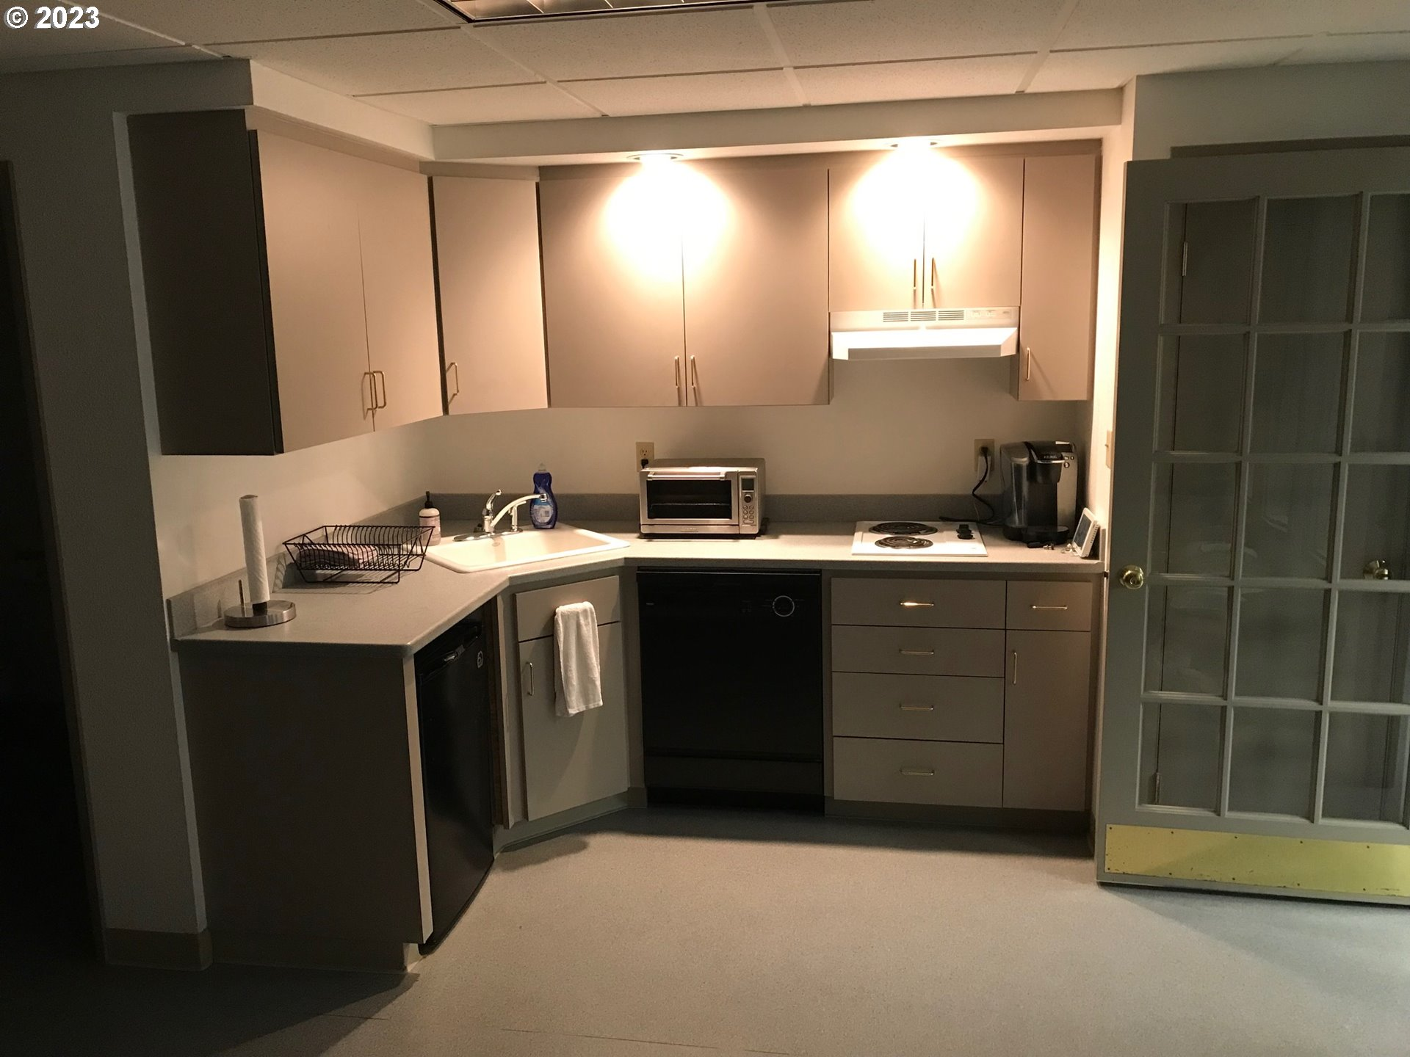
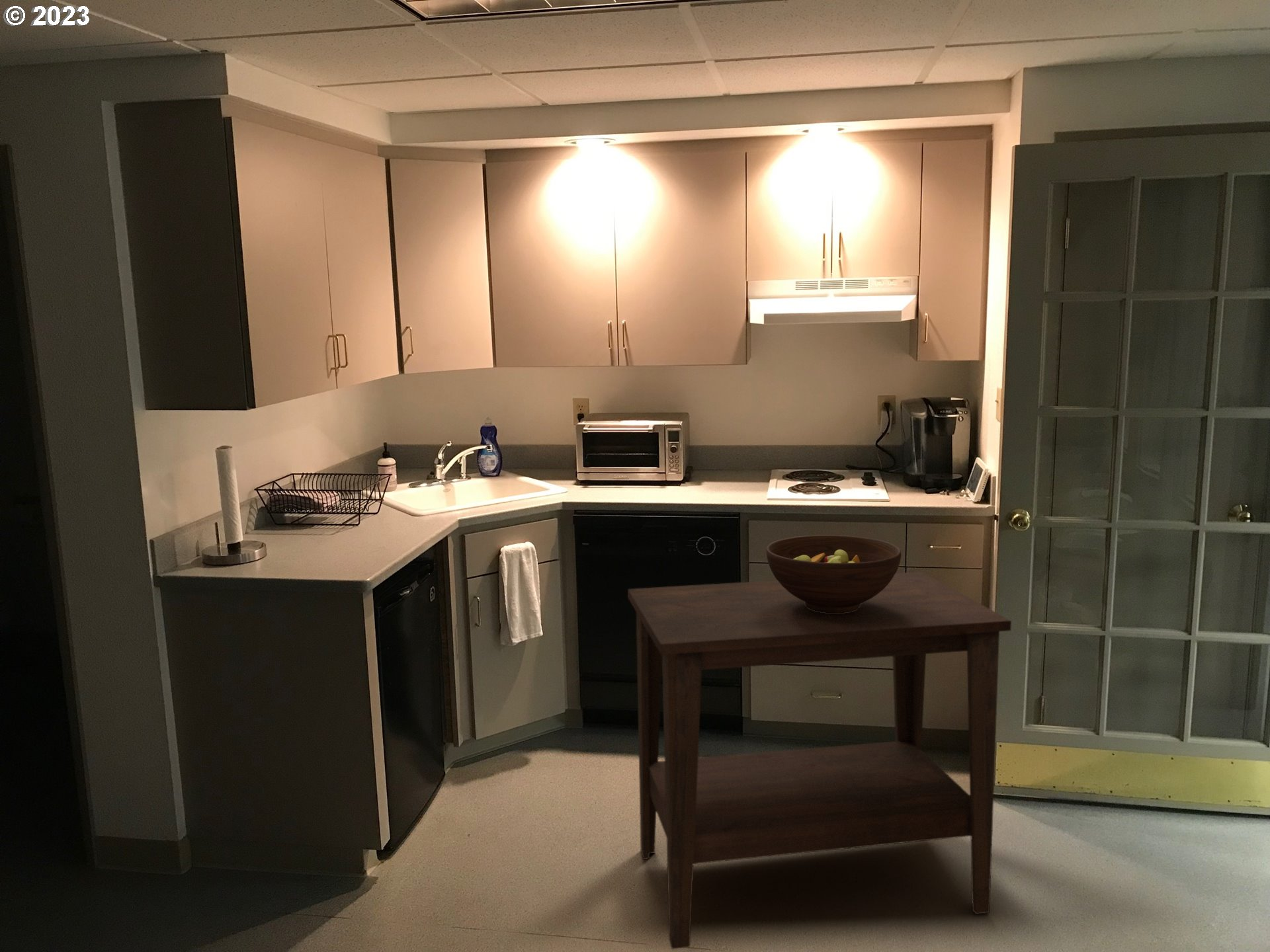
+ side table [627,571,1012,949]
+ fruit bowl [765,534,902,613]
